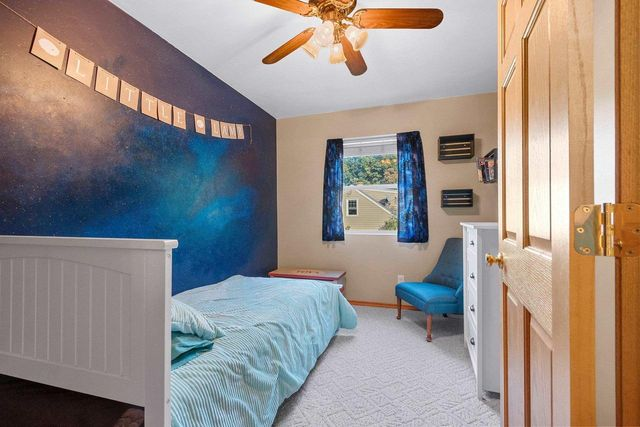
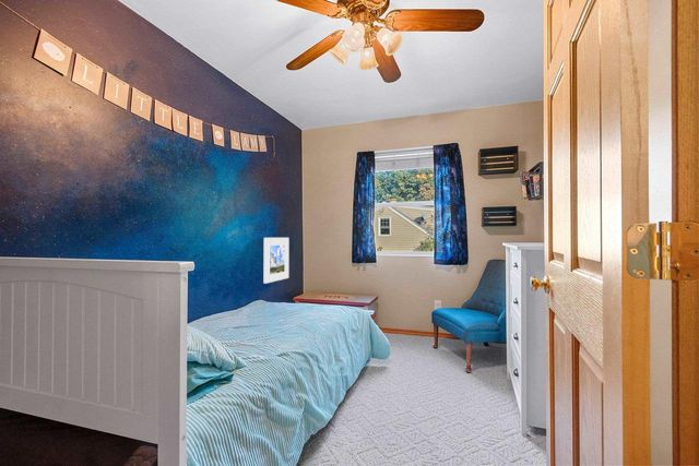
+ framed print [263,237,289,285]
